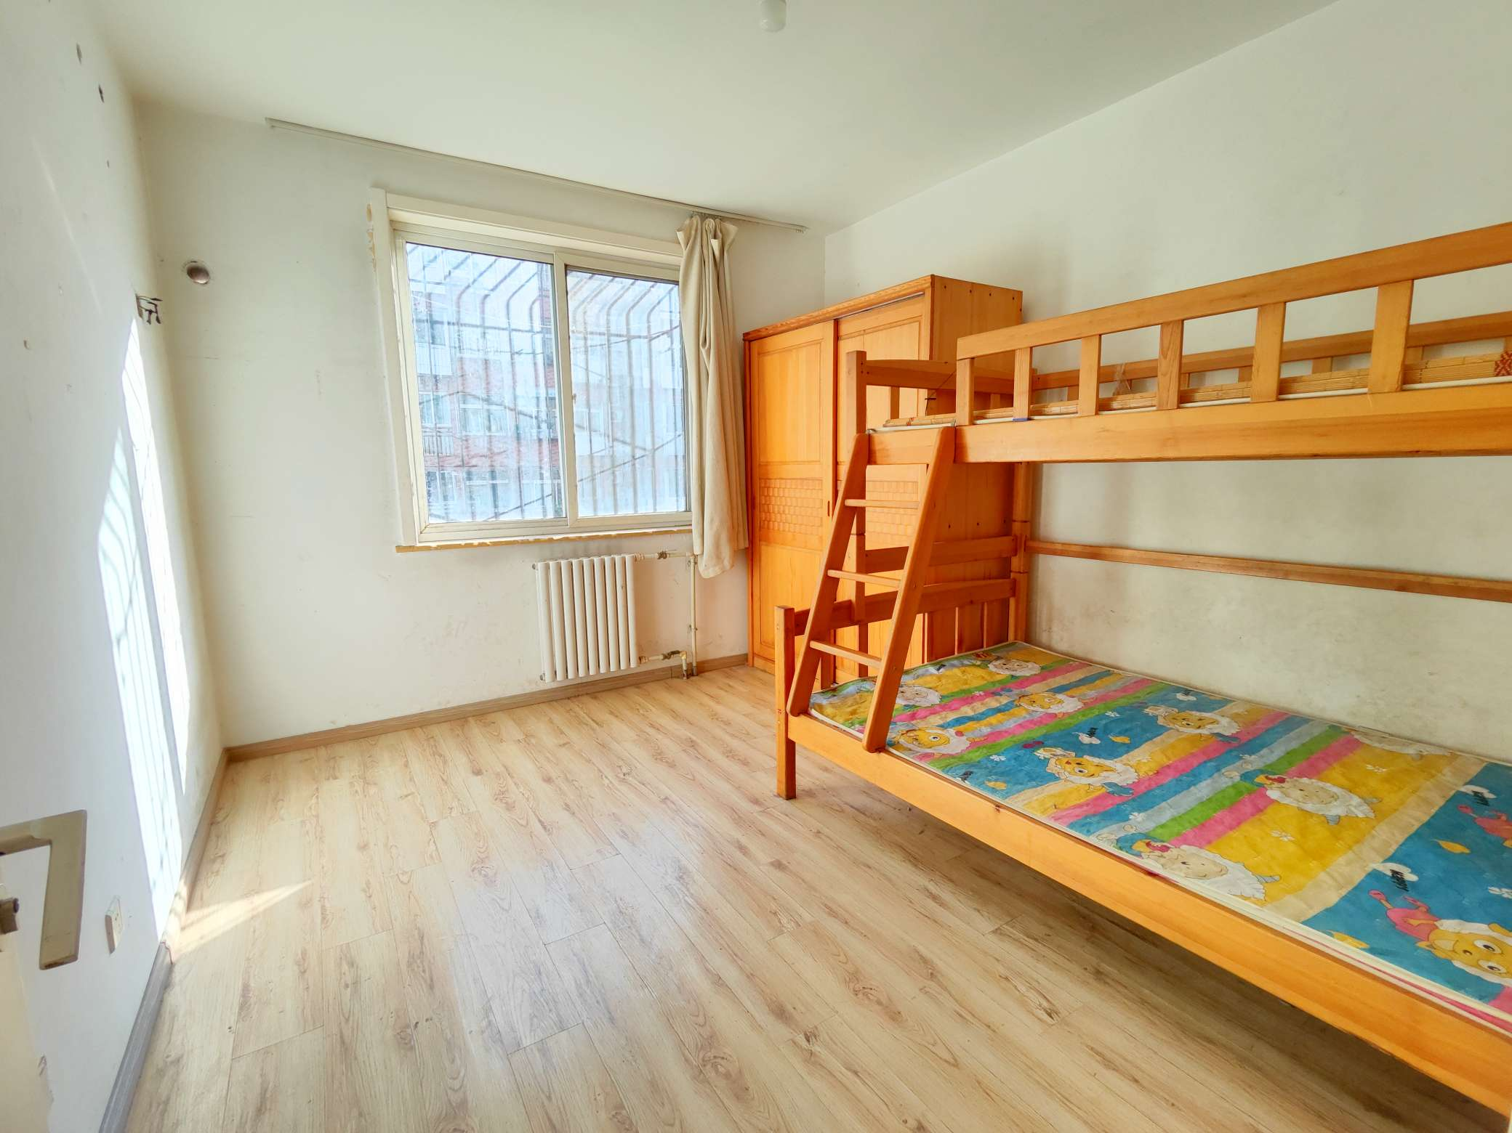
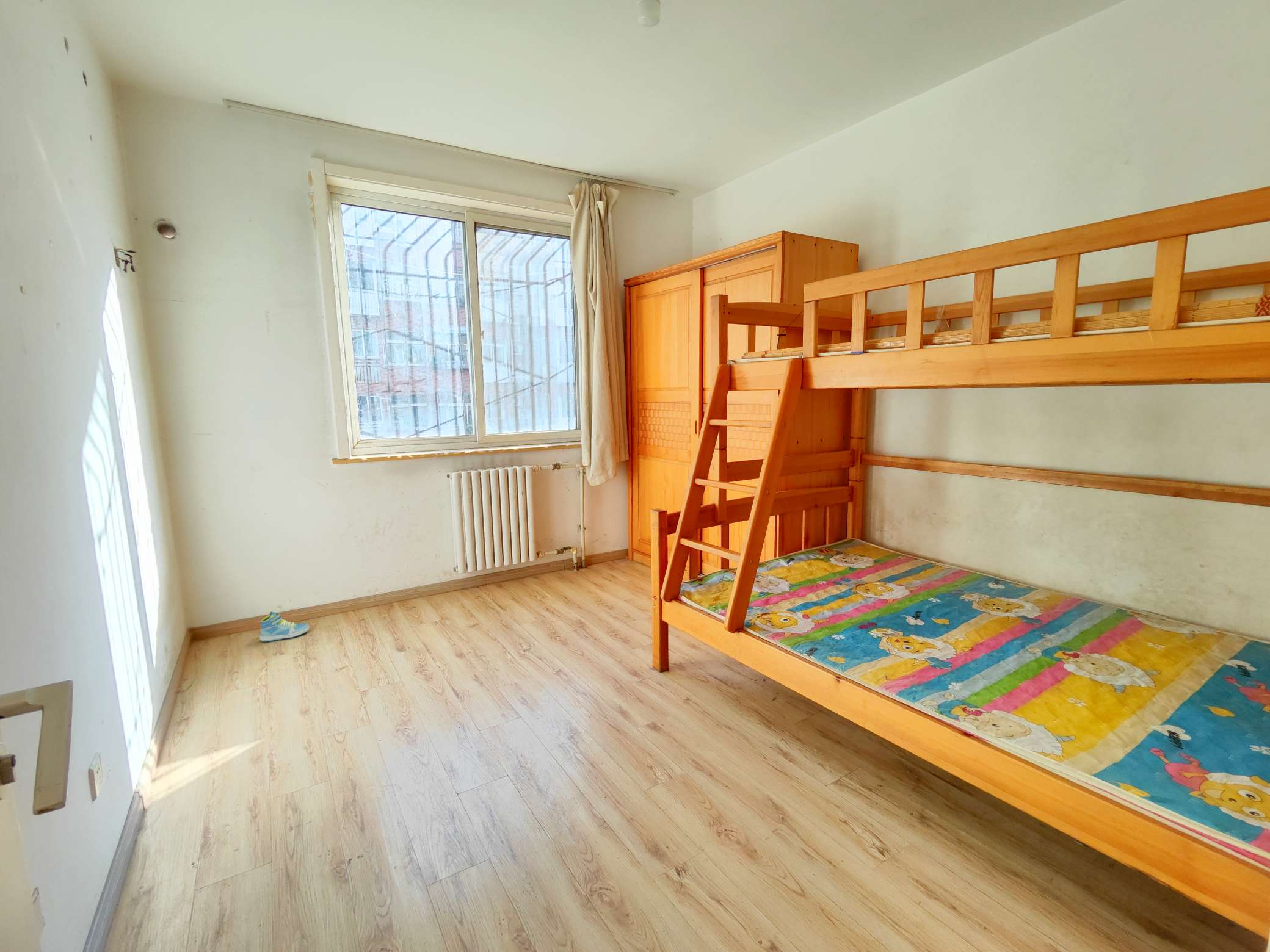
+ sneaker [259,611,310,642]
